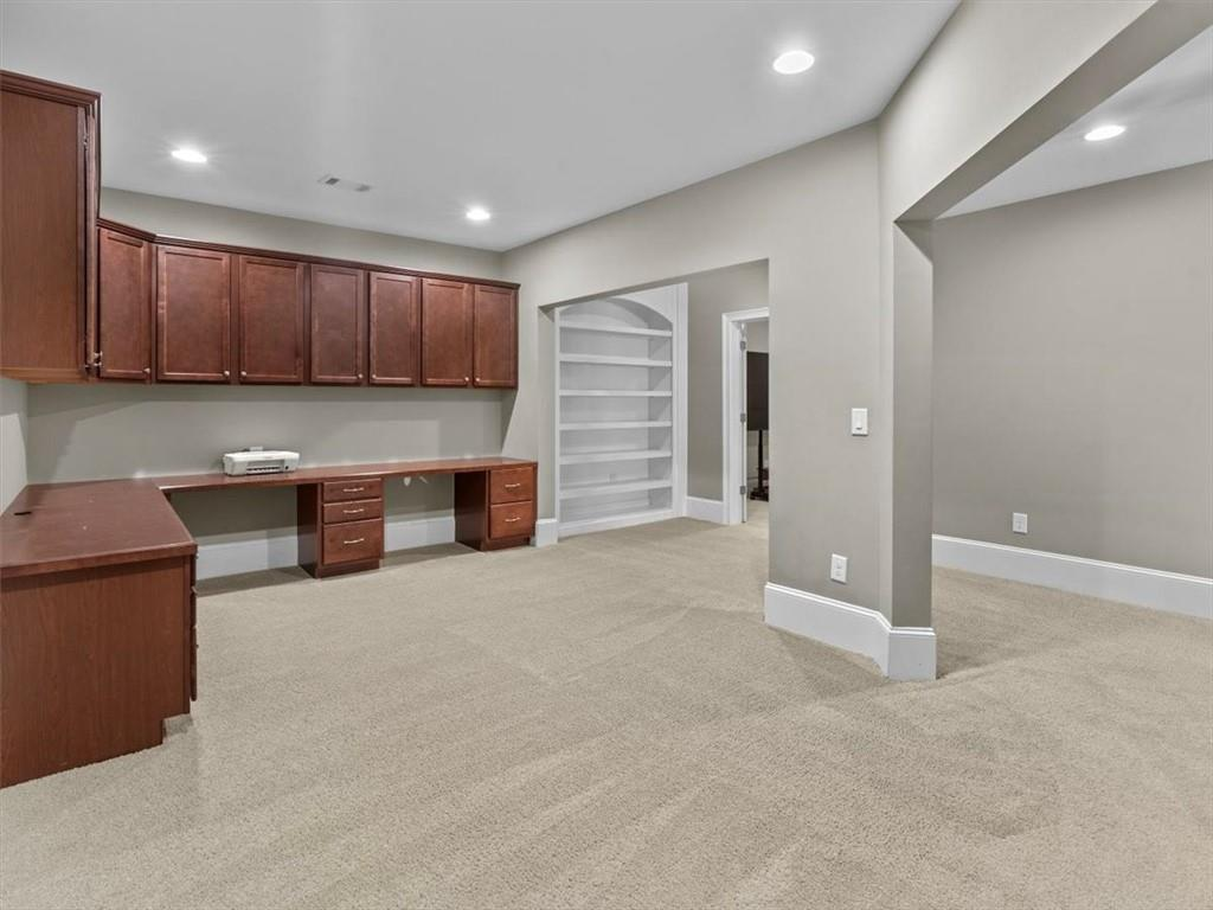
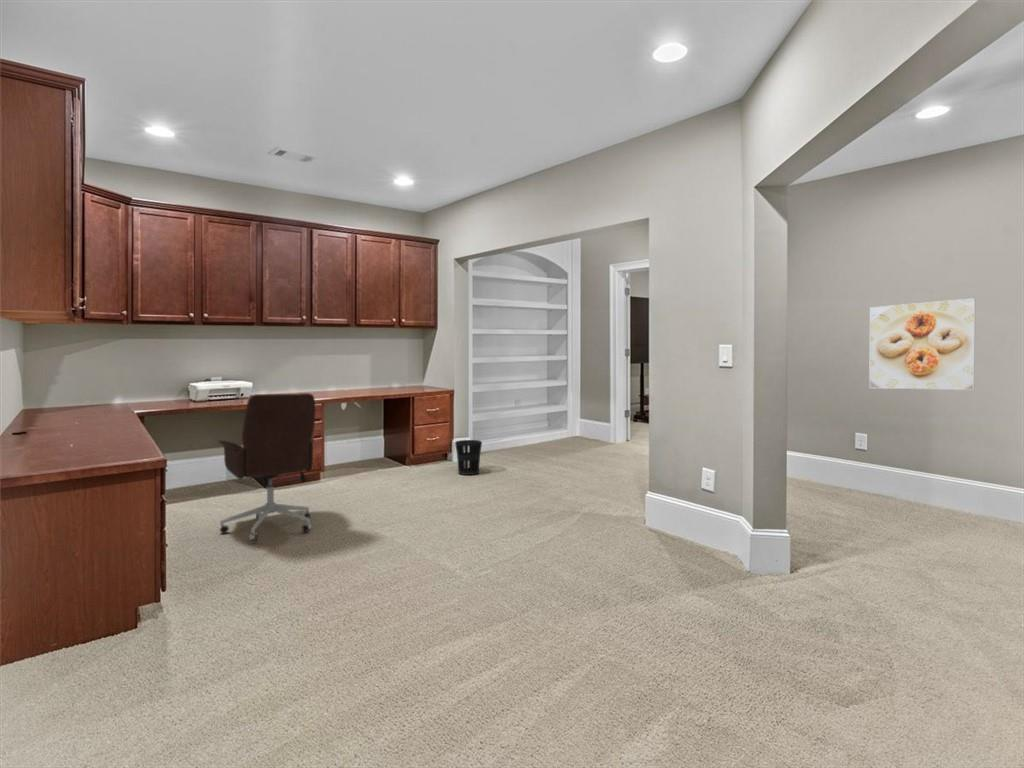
+ office chair [218,392,316,542]
+ wastebasket [454,439,483,476]
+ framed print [868,297,977,391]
